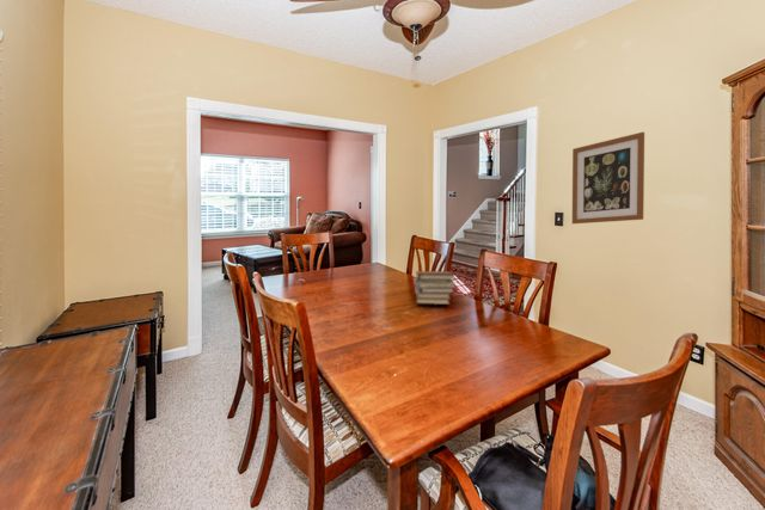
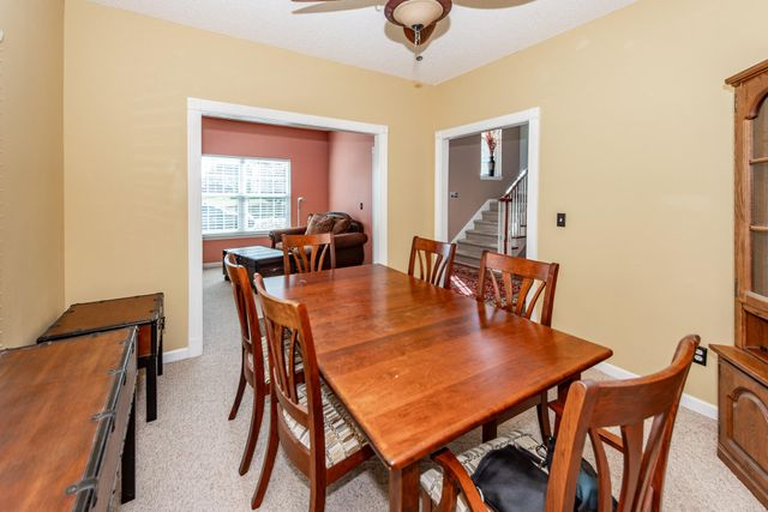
- book stack [412,270,457,306]
- wall art [571,131,645,225]
